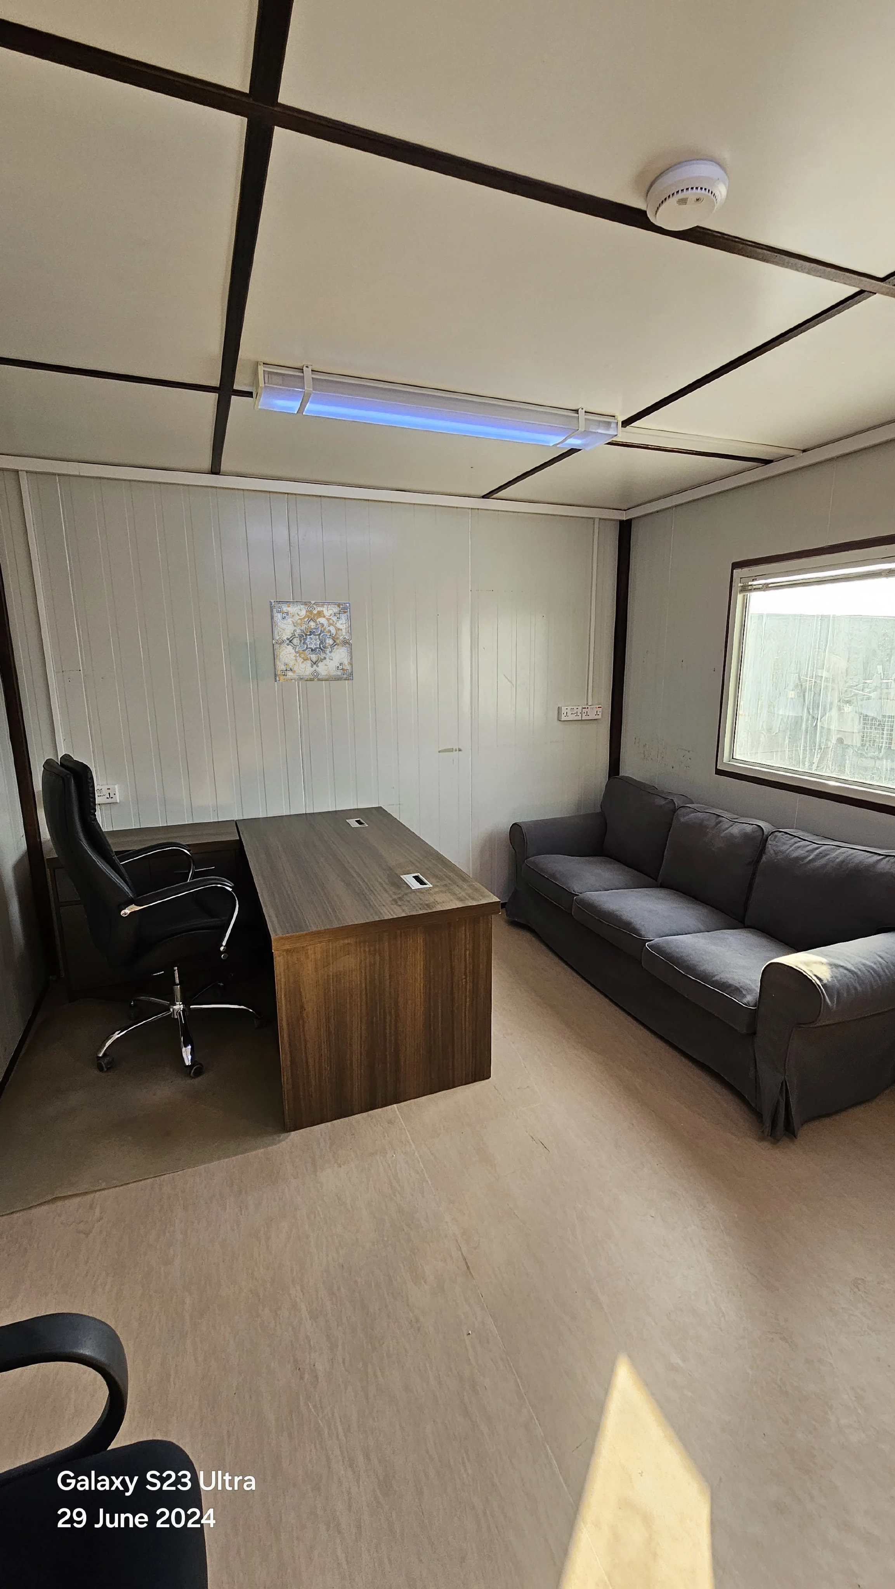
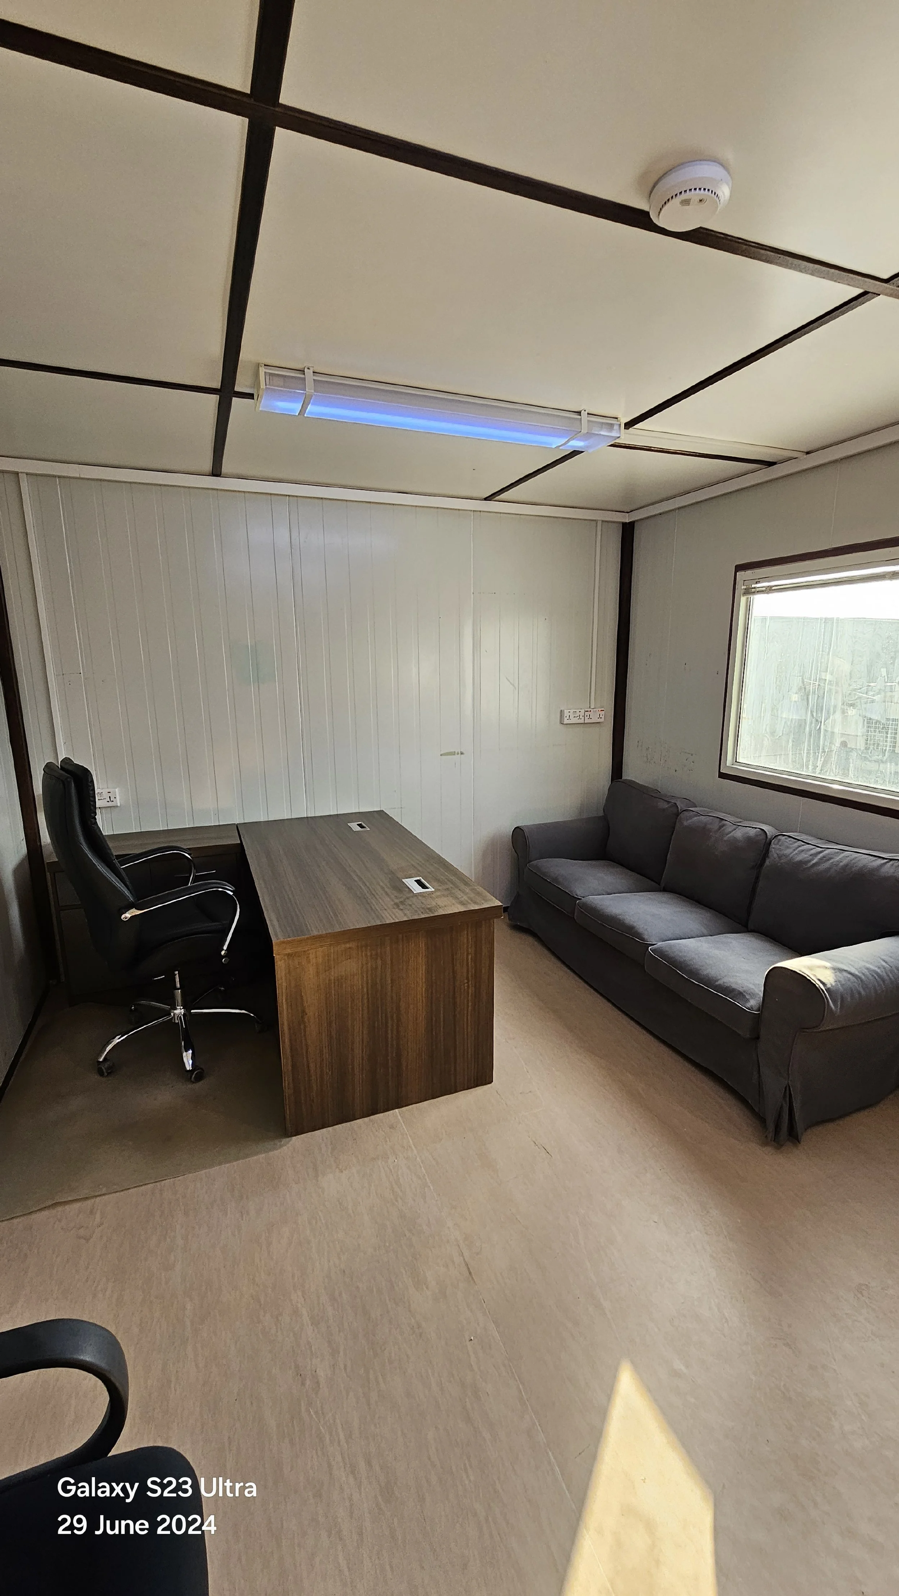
- wall art [270,600,354,682]
